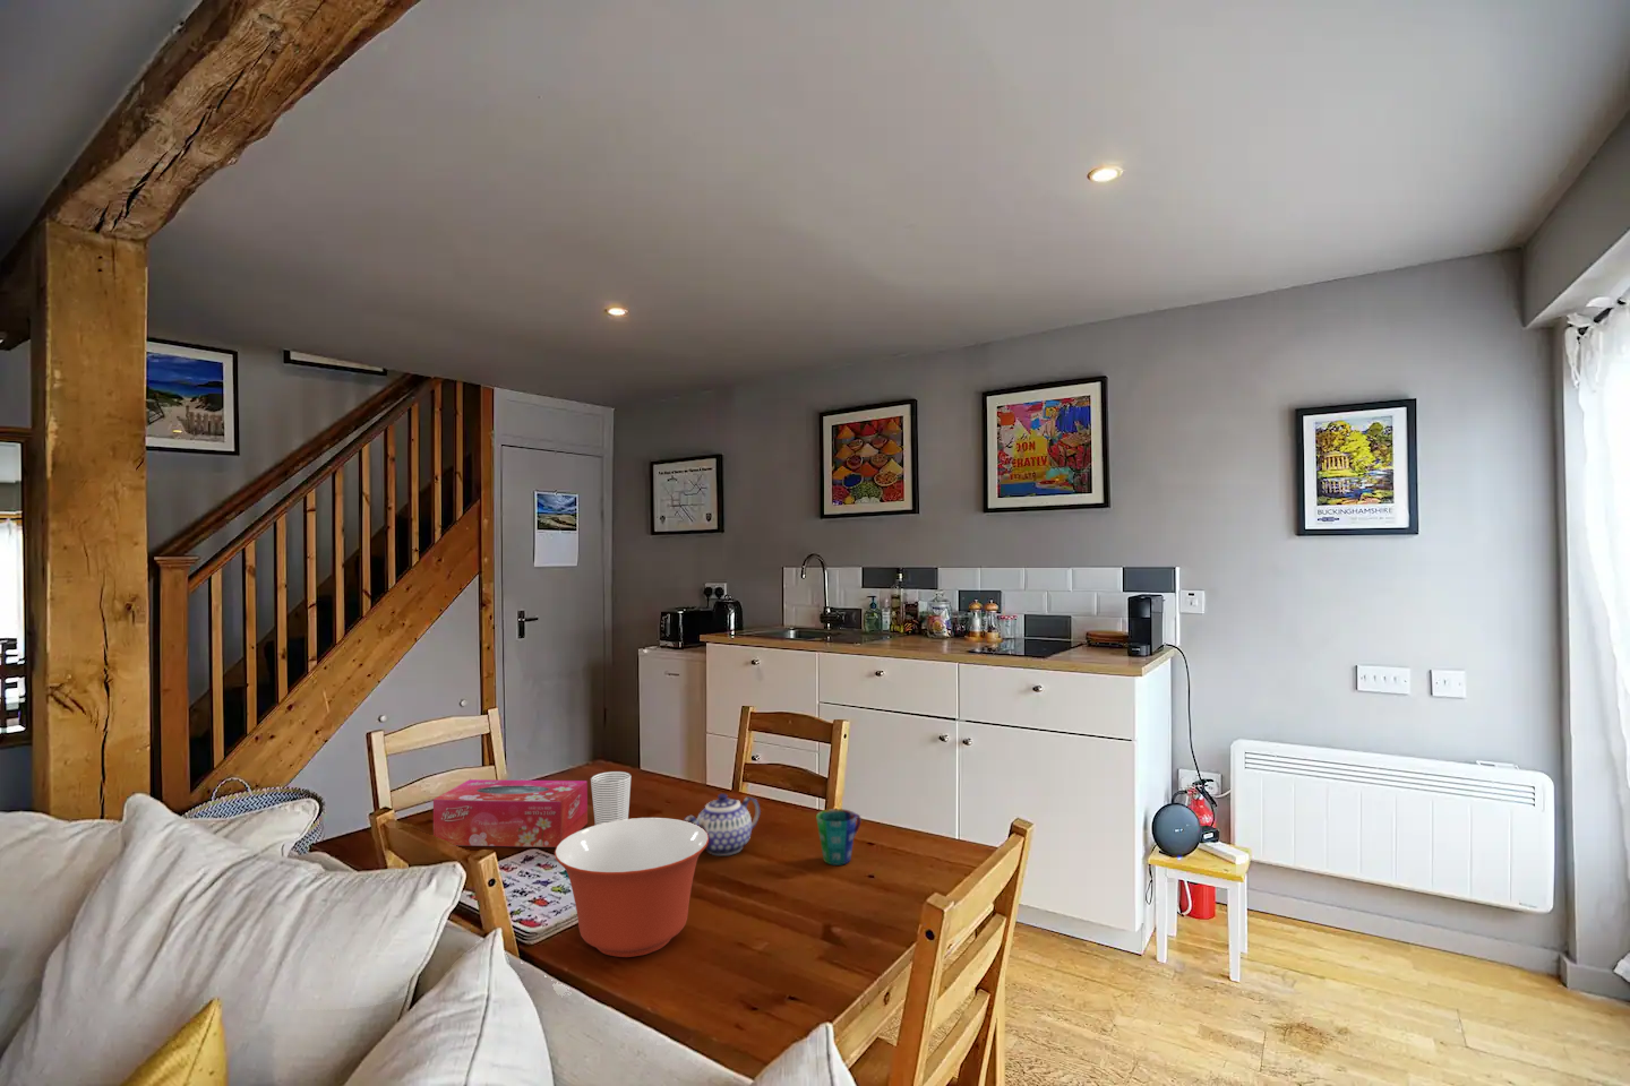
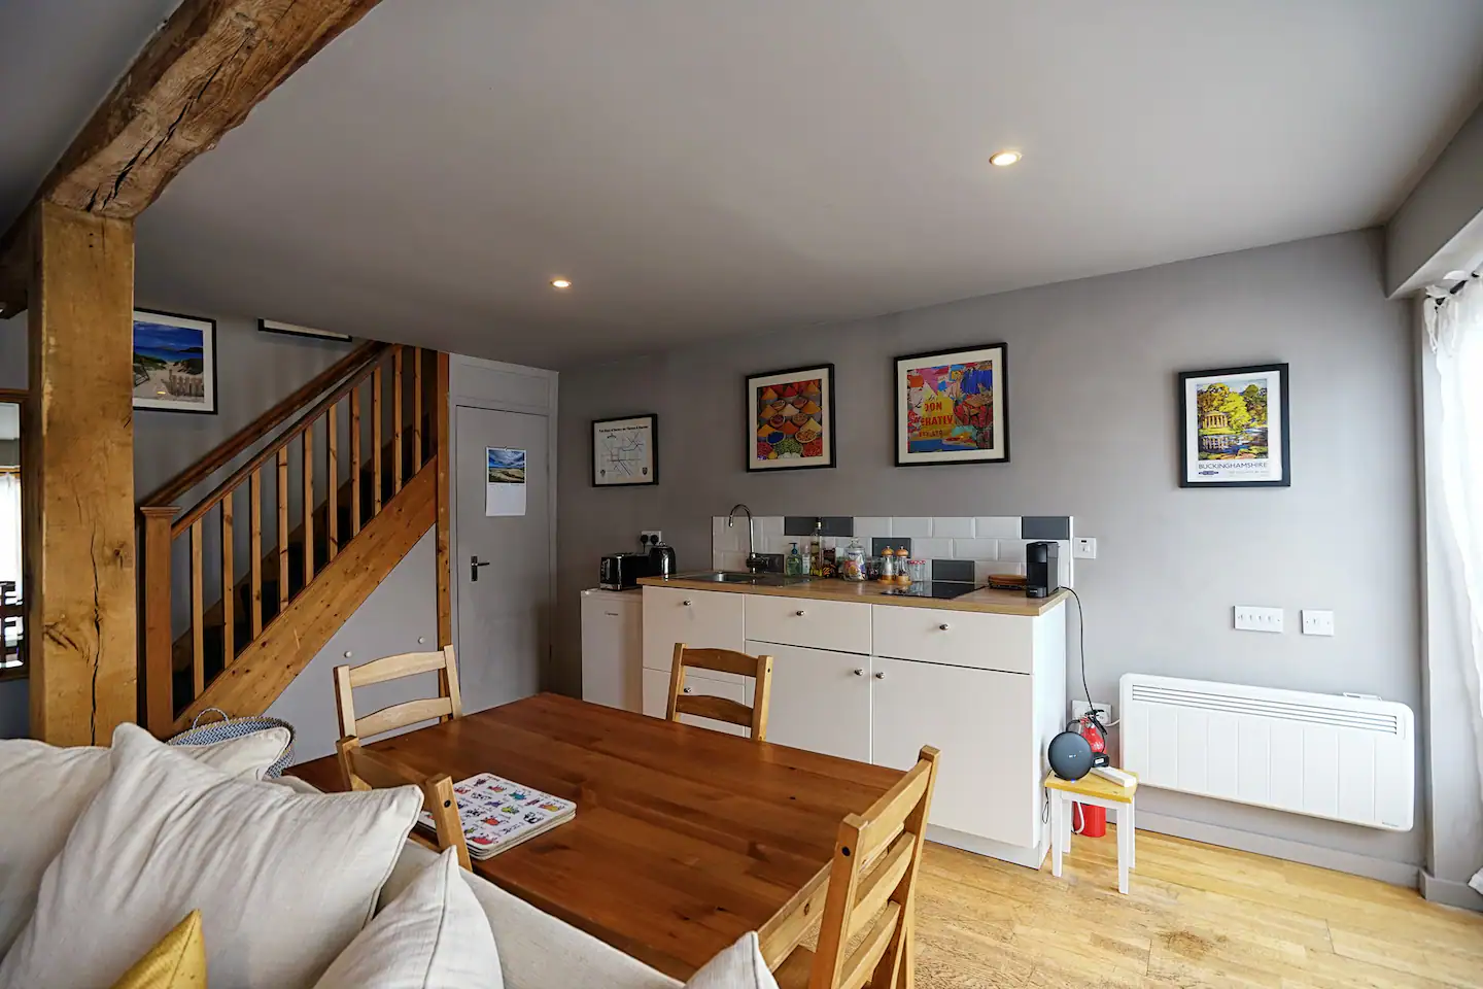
- cup [589,771,632,825]
- mixing bowl [553,817,708,959]
- tissue box [433,778,588,848]
- cup [815,807,862,867]
- teapot [683,791,762,857]
